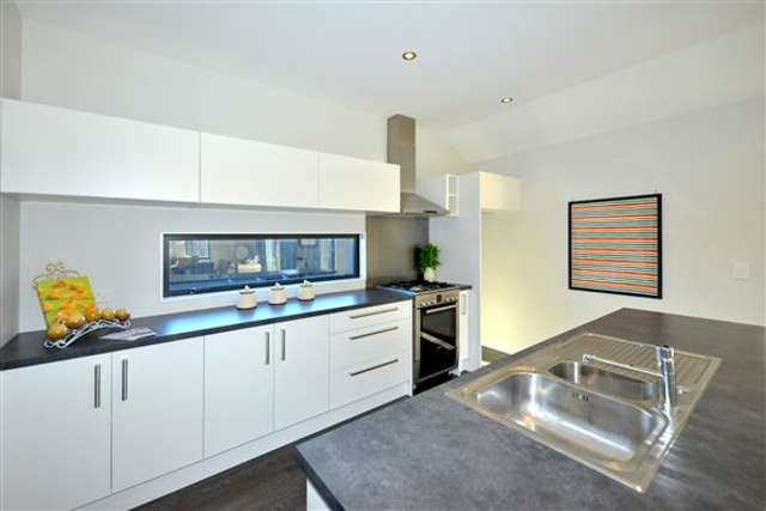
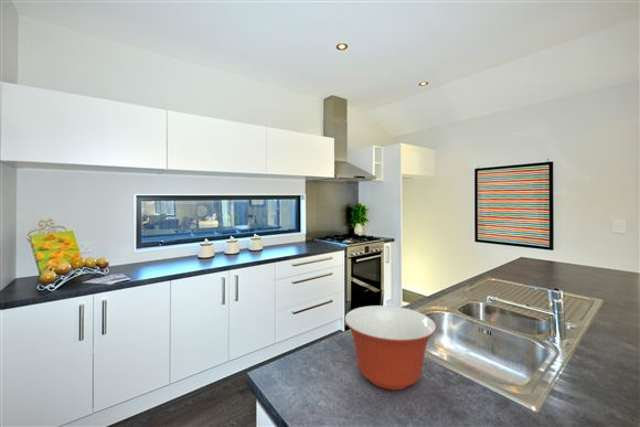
+ mixing bowl [344,305,437,391]
